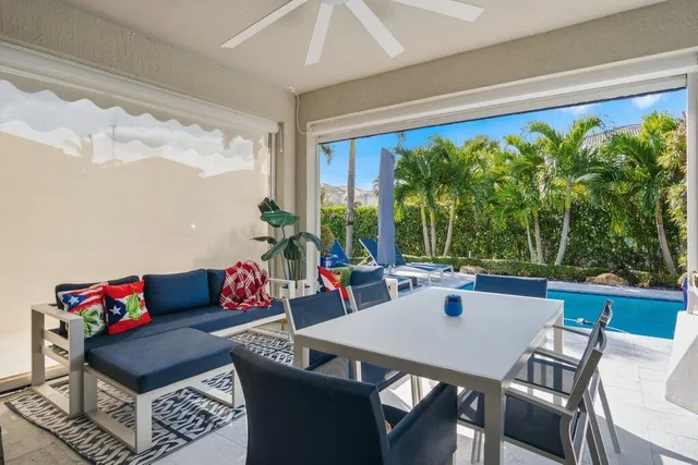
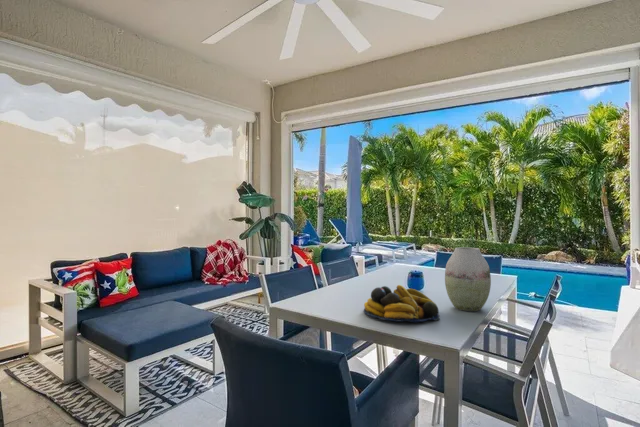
+ vase [444,246,492,312]
+ fruit bowl [363,284,441,323]
